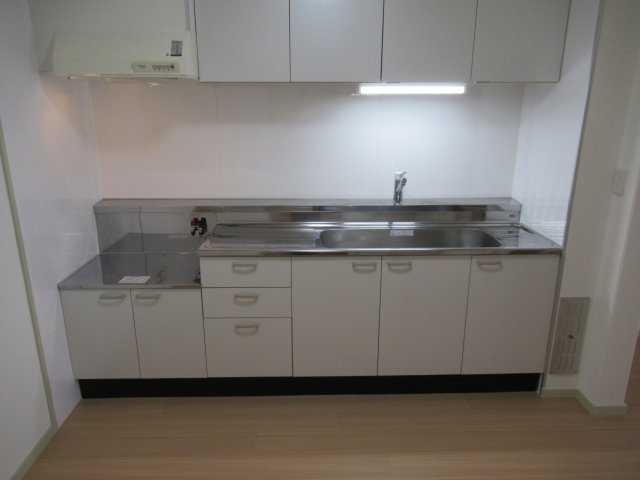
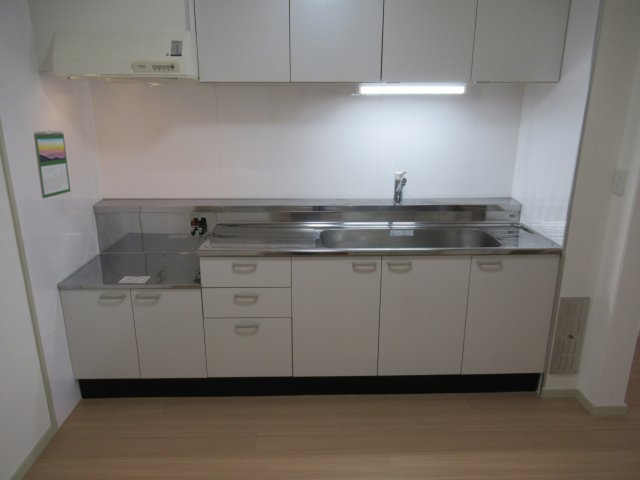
+ calendar [33,129,71,199]
